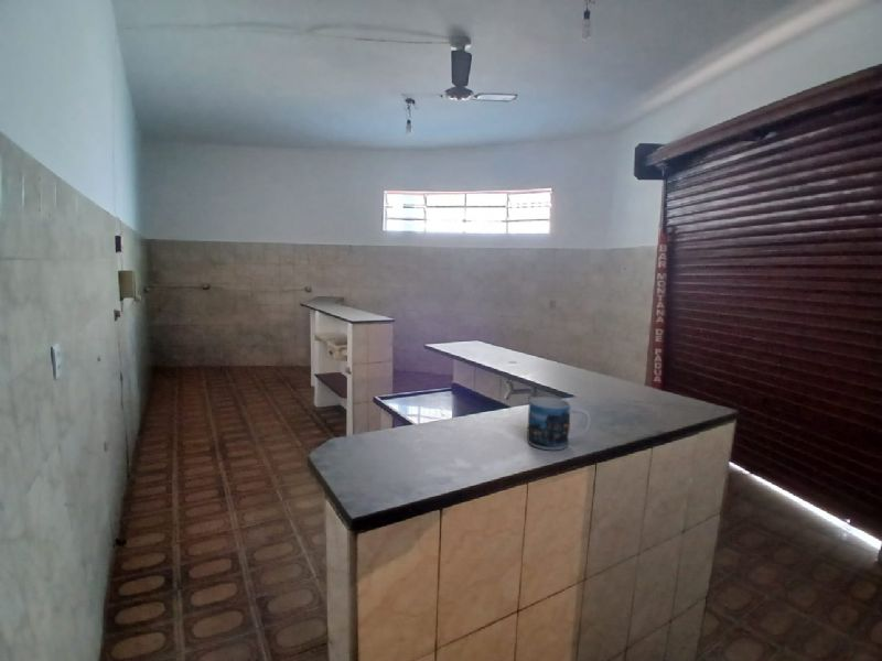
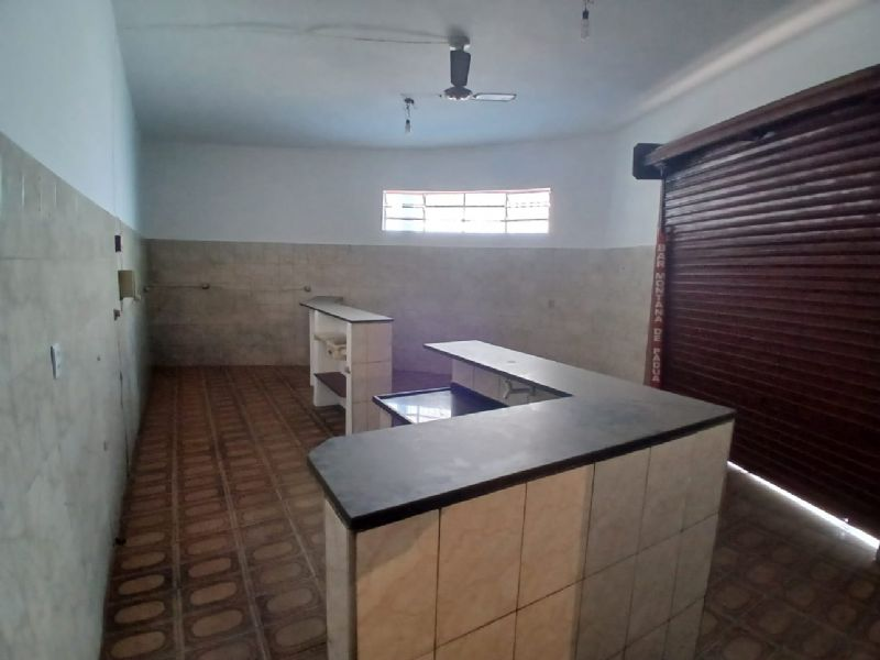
- mug [526,395,592,451]
